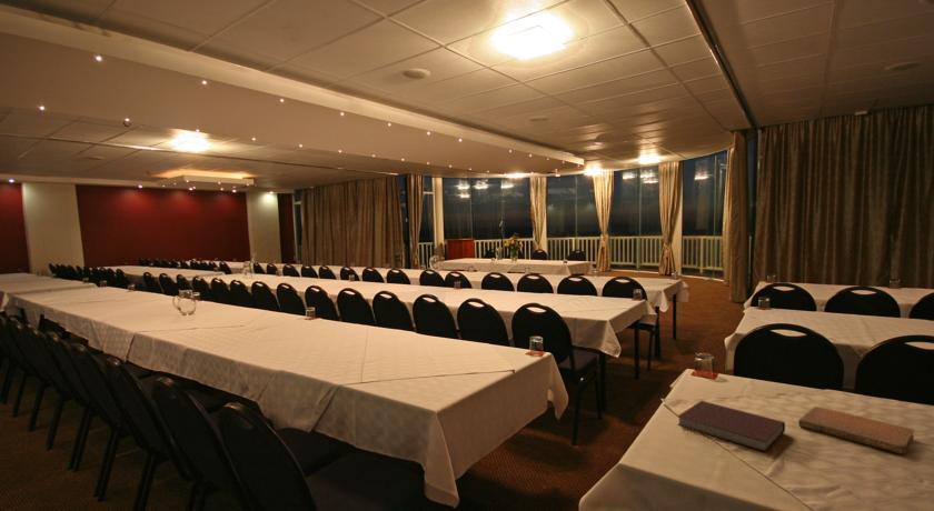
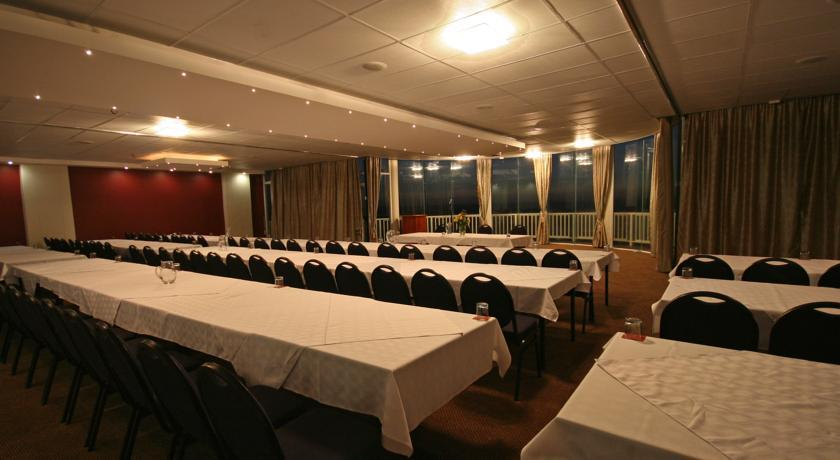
- notebook [797,405,915,455]
- notebook [676,400,786,453]
